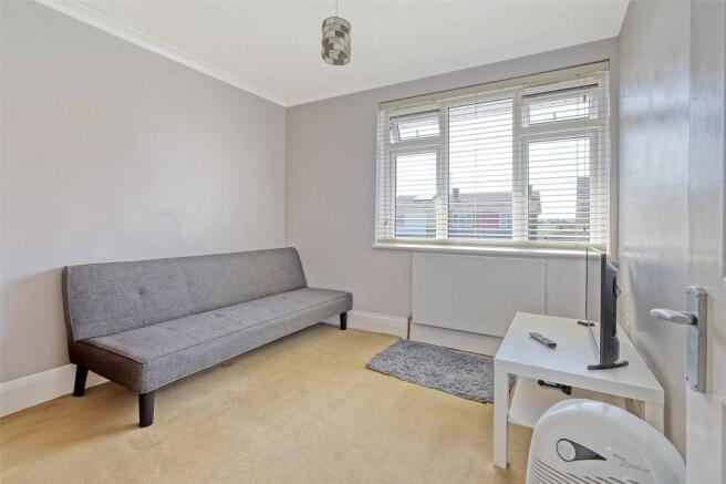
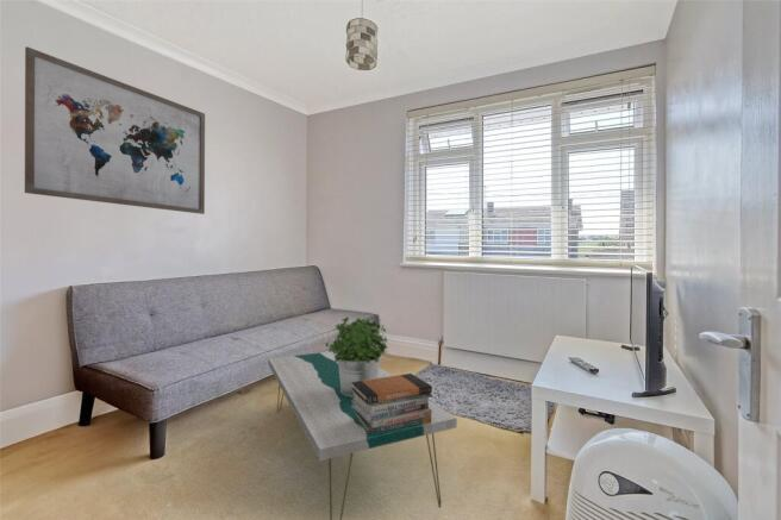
+ wall art [24,45,206,215]
+ coffee table [268,350,458,520]
+ potted plant [324,315,389,397]
+ book stack [351,372,433,434]
